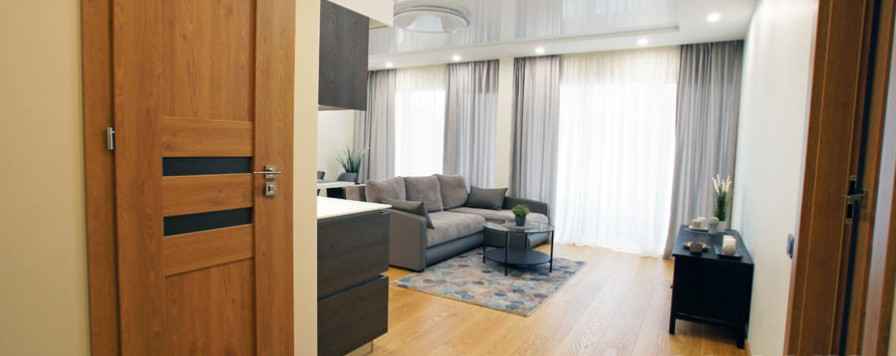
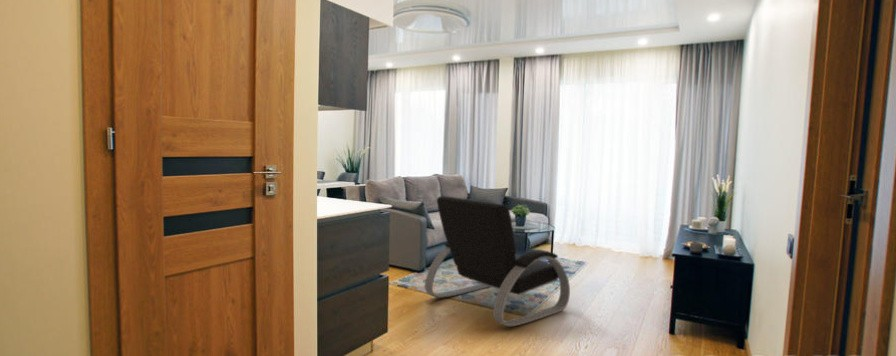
+ armchair [424,195,571,327]
